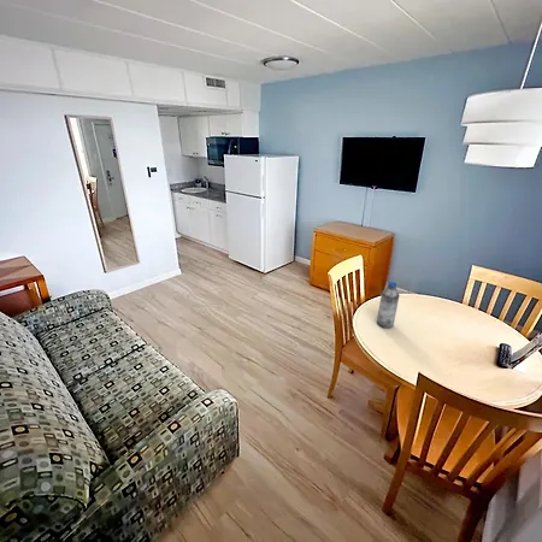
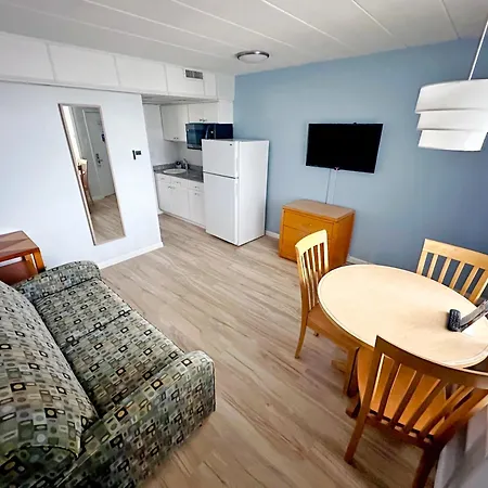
- water bottle [376,281,401,330]
